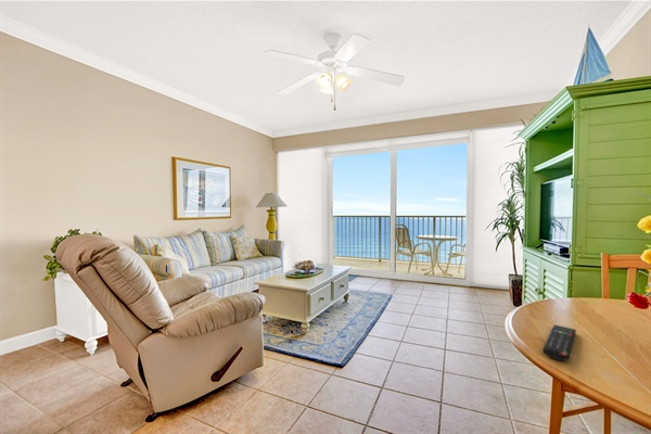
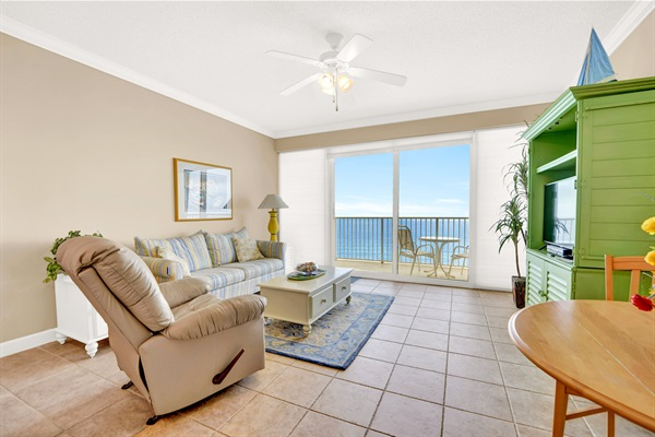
- remote control [541,323,577,361]
